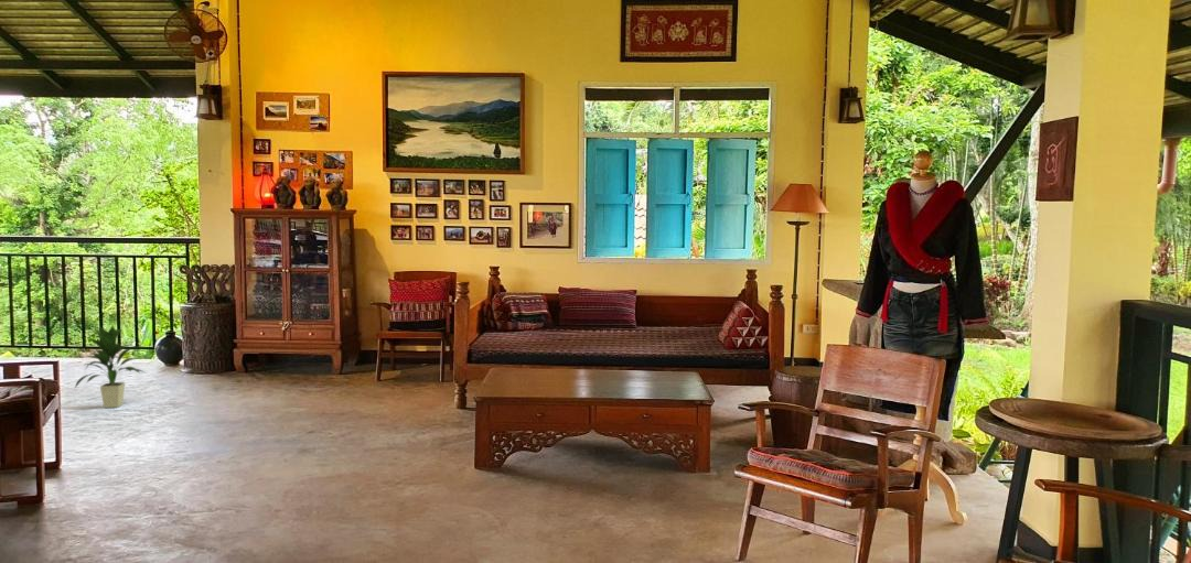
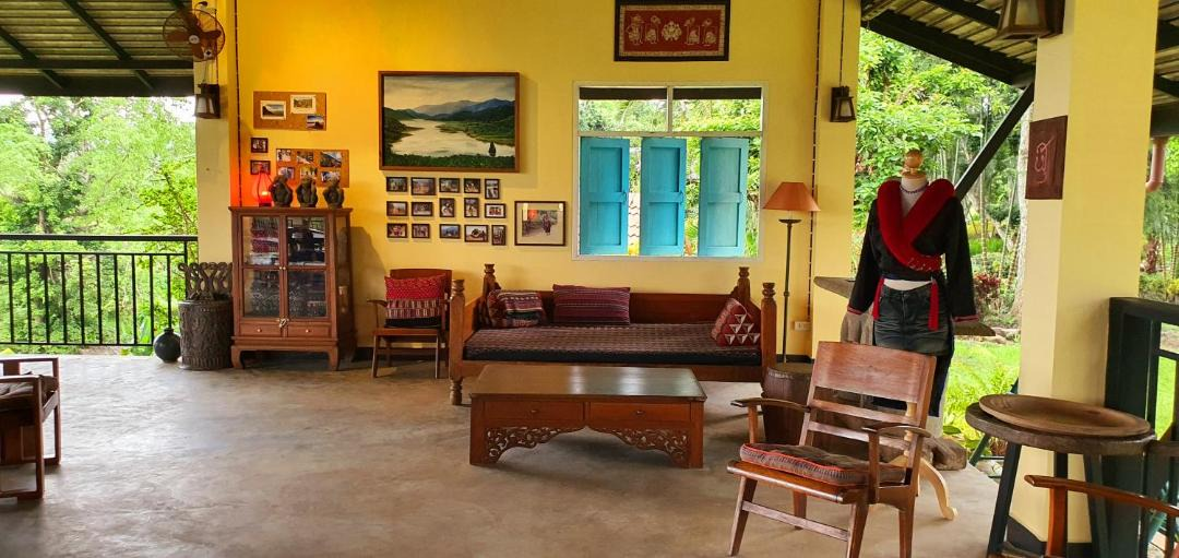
- indoor plant [74,325,148,409]
